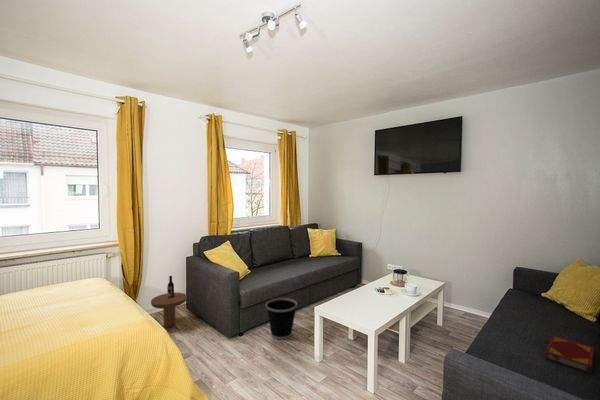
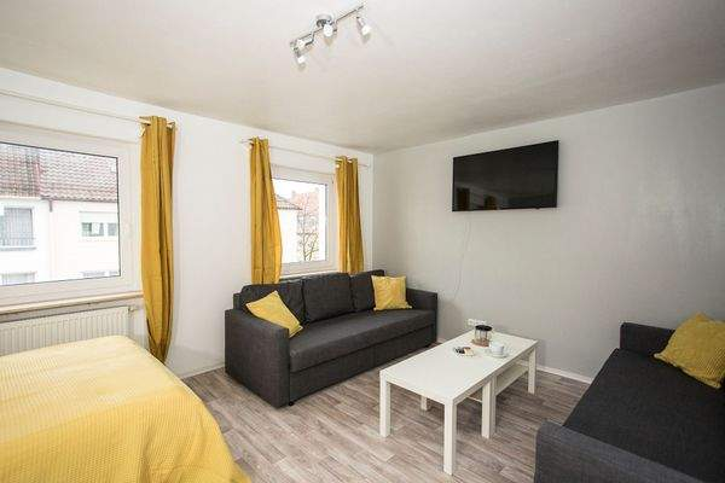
- hardback book [543,335,595,375]
- wastebasket [265,297,298,340]
- side table [150,275,188,329]
